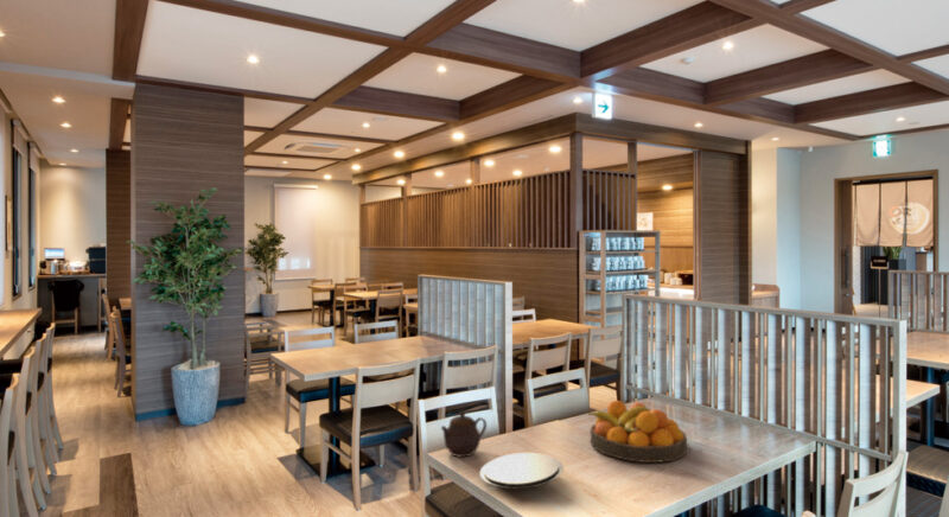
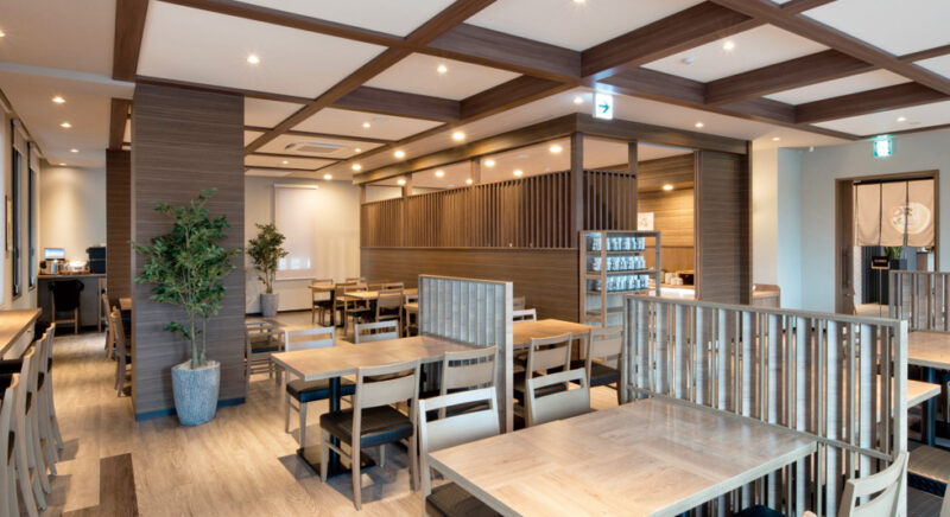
- plate [478,452,565,491]
- teapot [440,410,488,458]
- fruit bowl [586,400,688,464]
